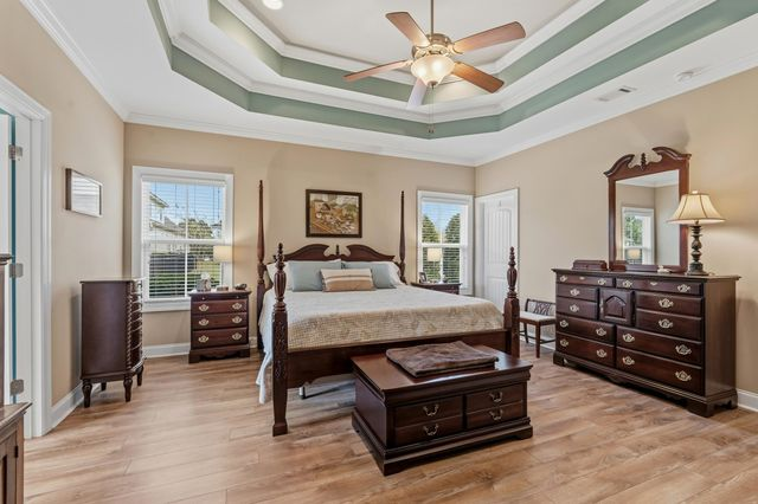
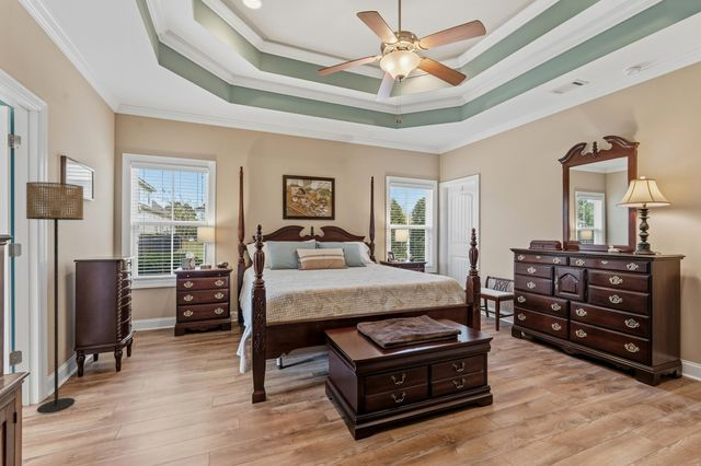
+ floor lamp [25,180,84,415]
